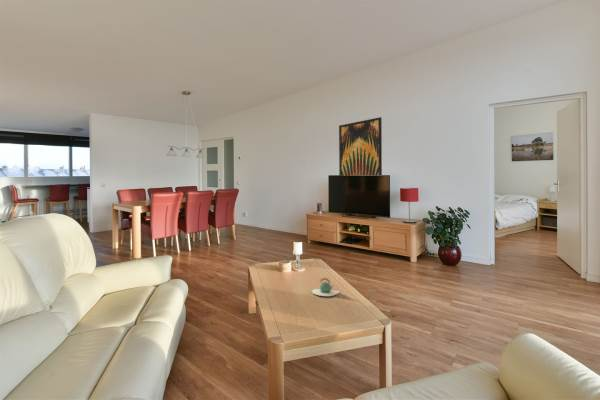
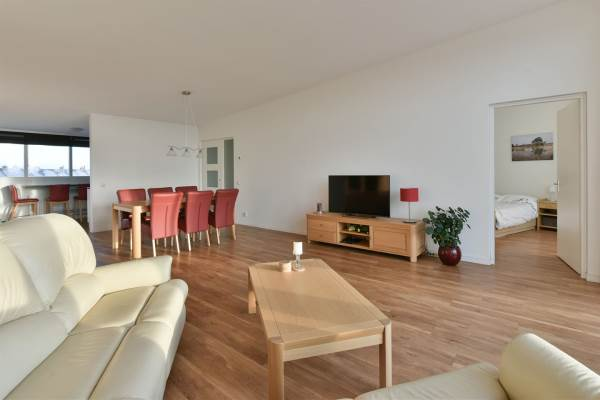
- teapot [311,277,340,297]
- wall art [338,116,383,177]
